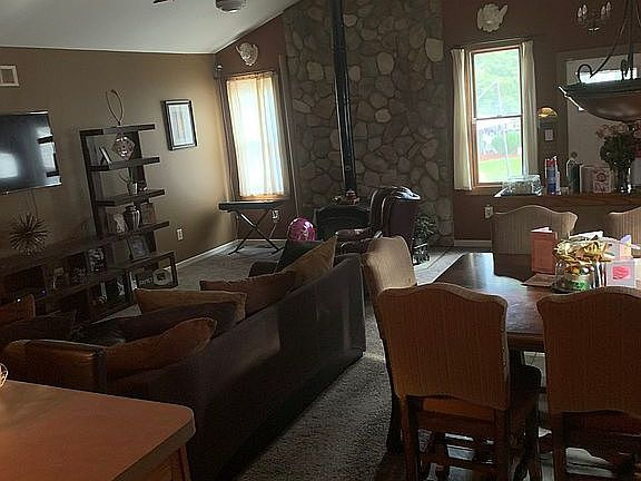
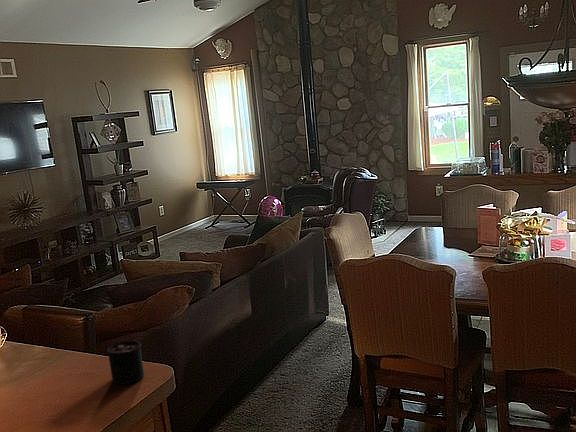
+ candle [106,328,145,386]
